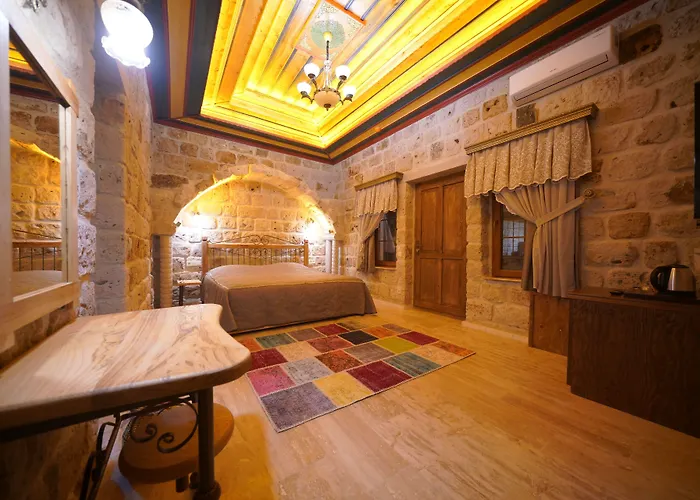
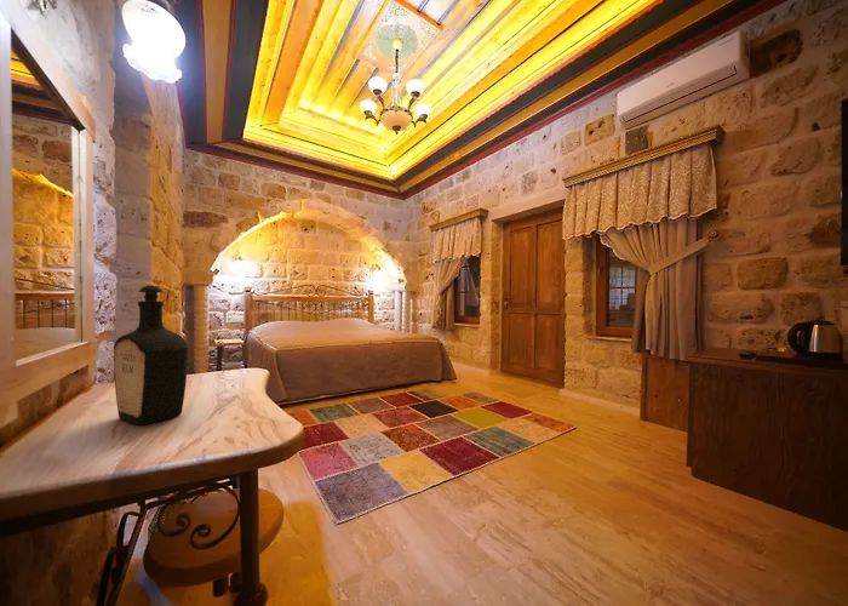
+ bottle [113,284,189,427]
